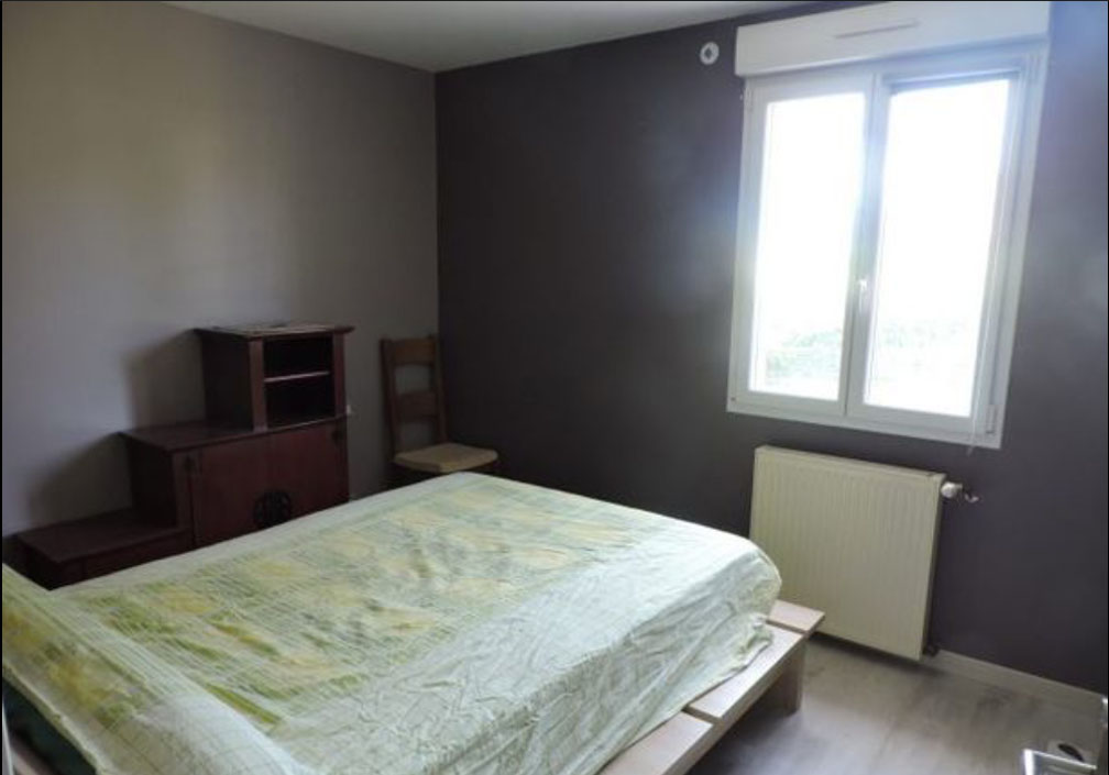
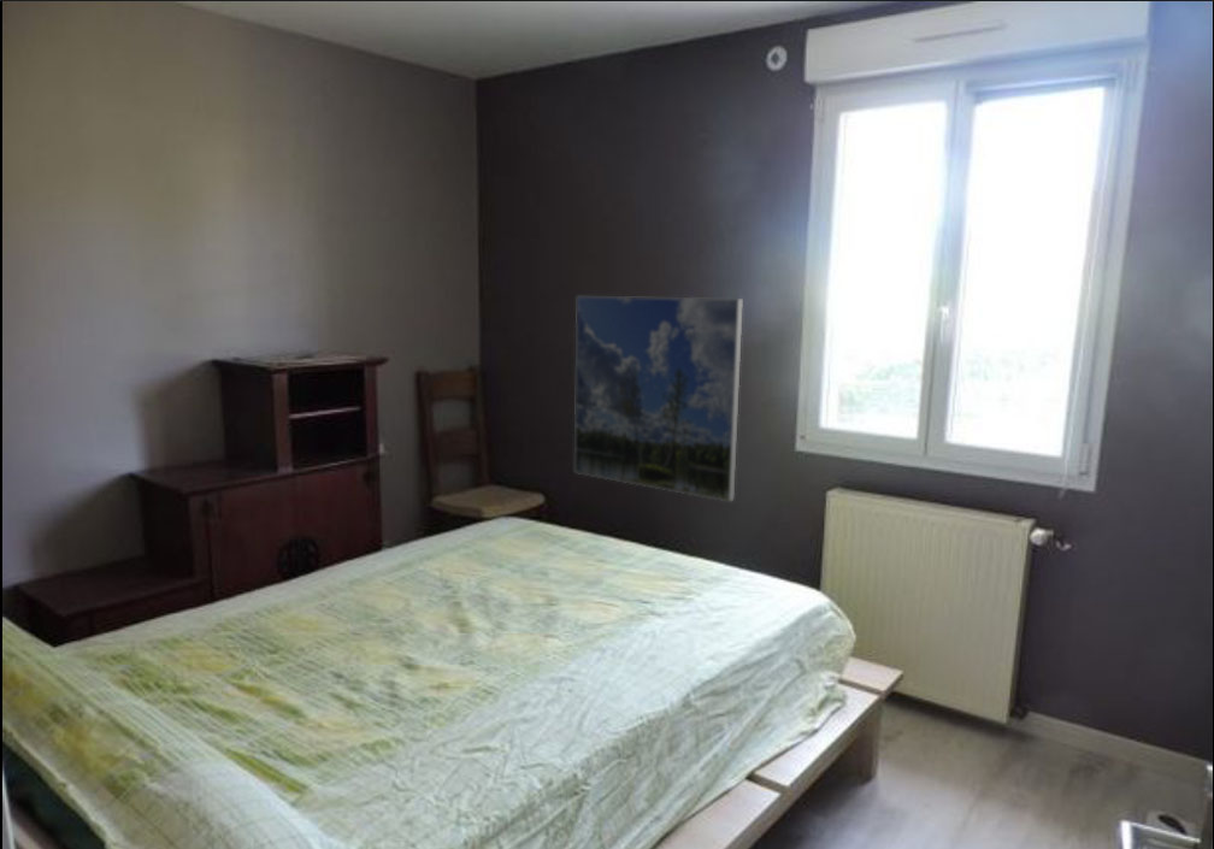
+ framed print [573,295,744,502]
